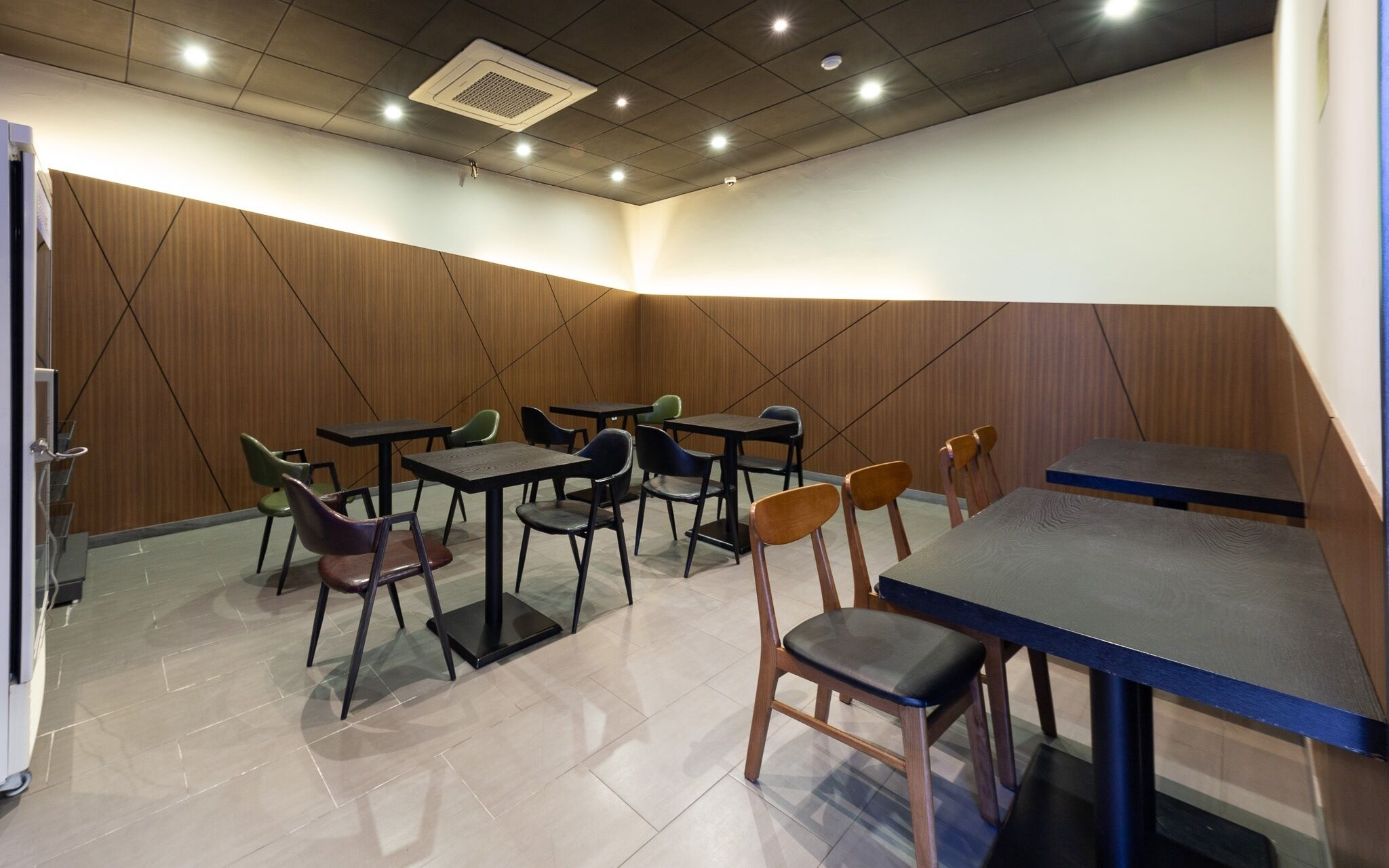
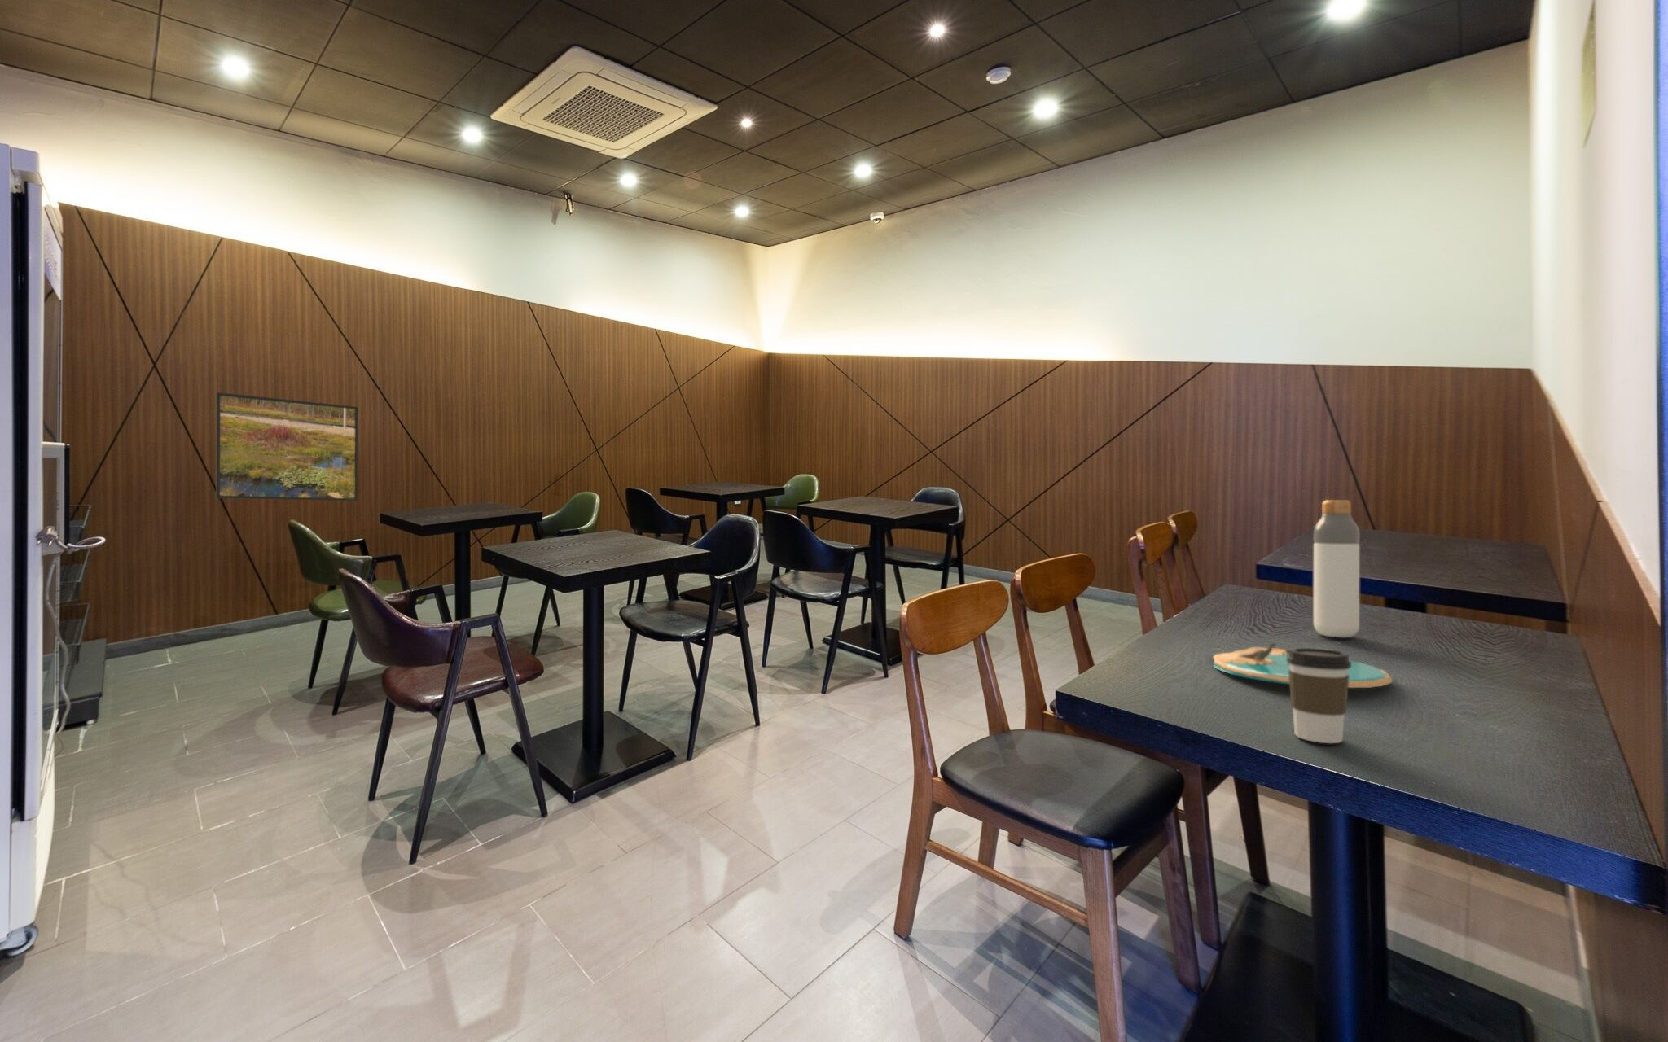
+ coffee cup [1287,647,1351,744]
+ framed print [215,391,359,502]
+ bottle [1313,499,1361,639]
+ plate [1213,642,1393,689]
